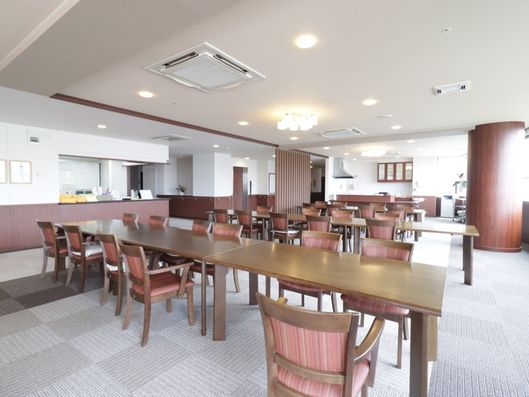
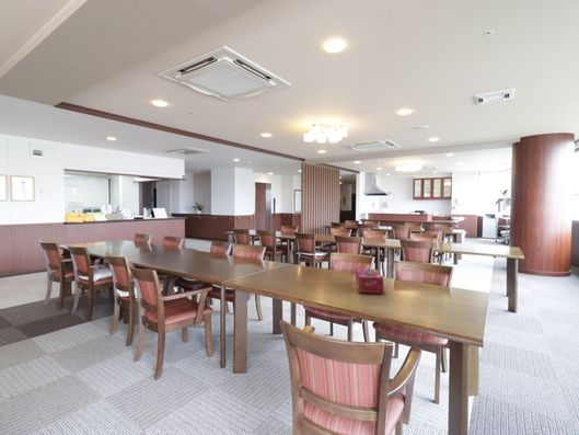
+ tissue box [355,267,384,295]
